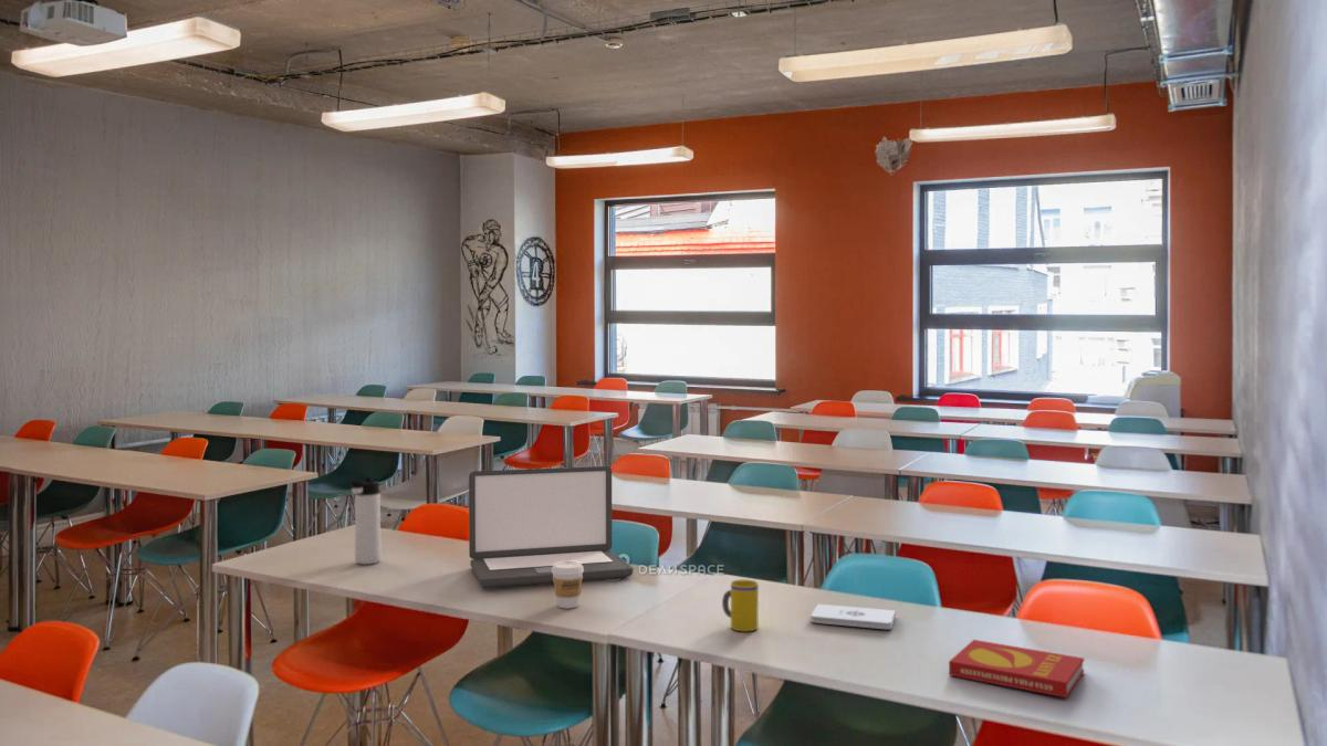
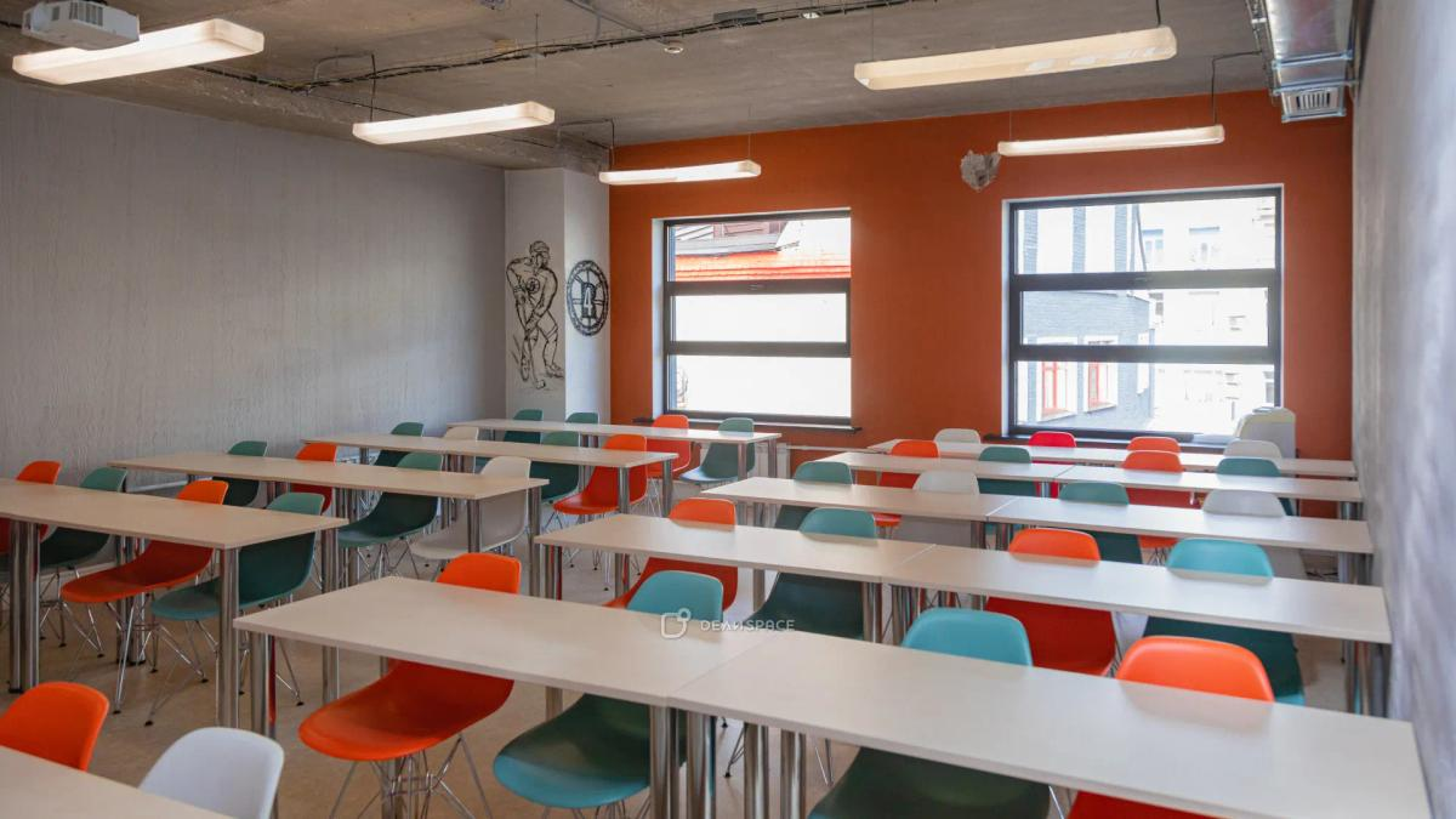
- coffee cup [552,561,584,609]
- laptop [468,465,634,588]
- notepad [809,603,897,630]
- mug [721,579,760,632]
- book [948,639,1085,698]
- thermos bottle [347,476,383,566]
